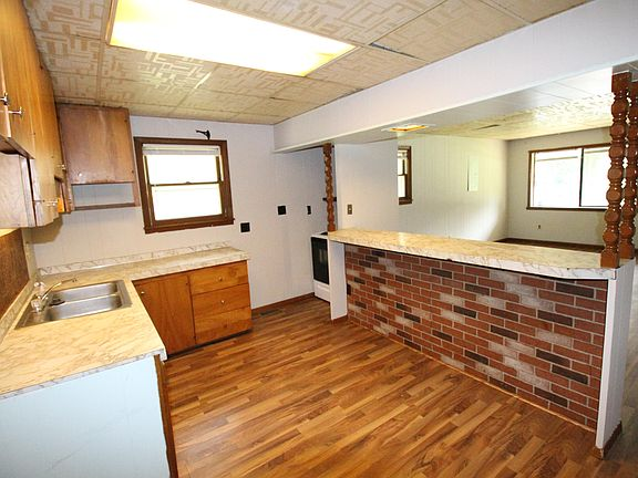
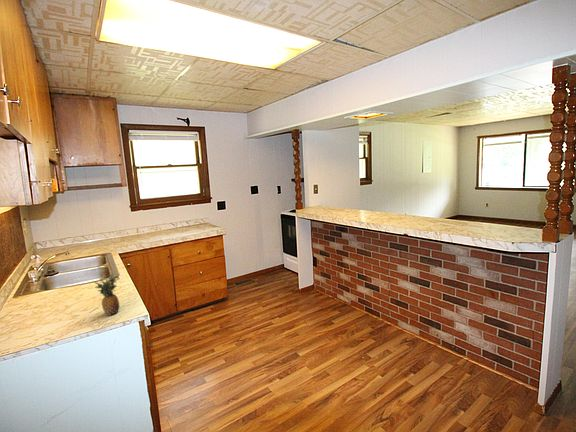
+ fruit [93,271,121,316]
